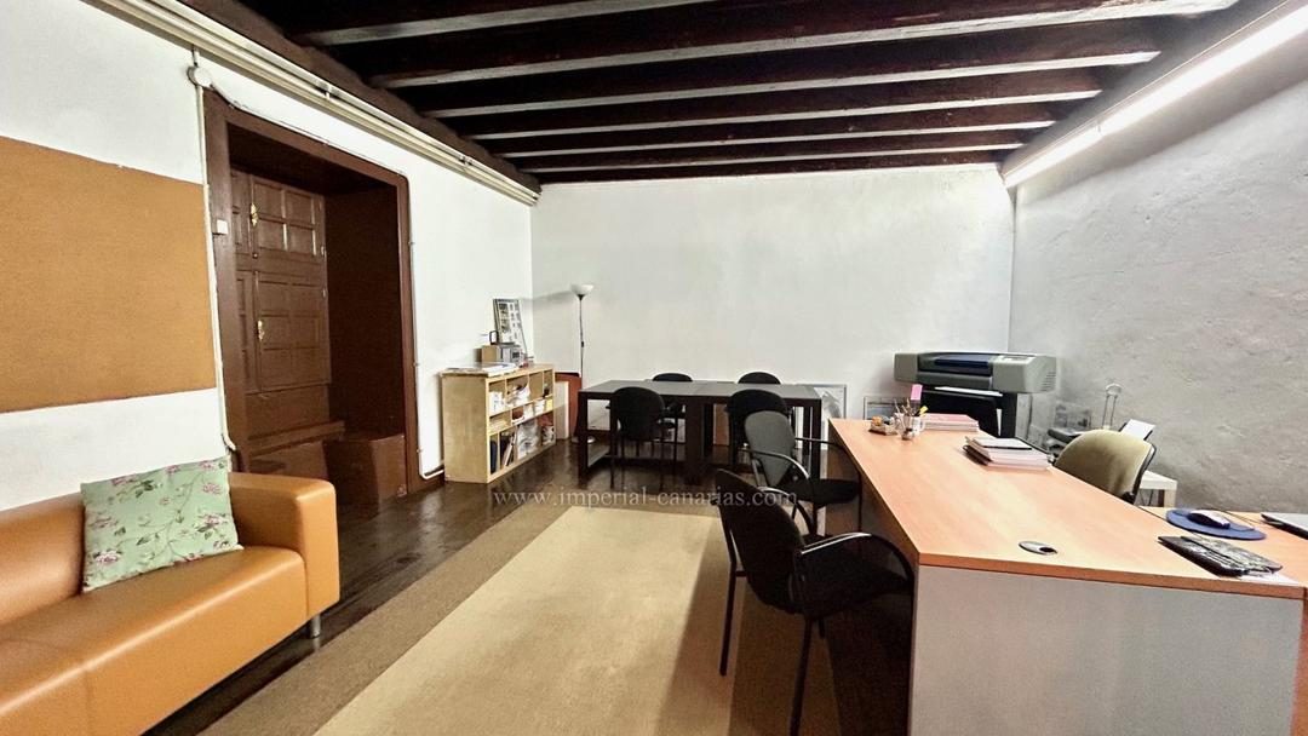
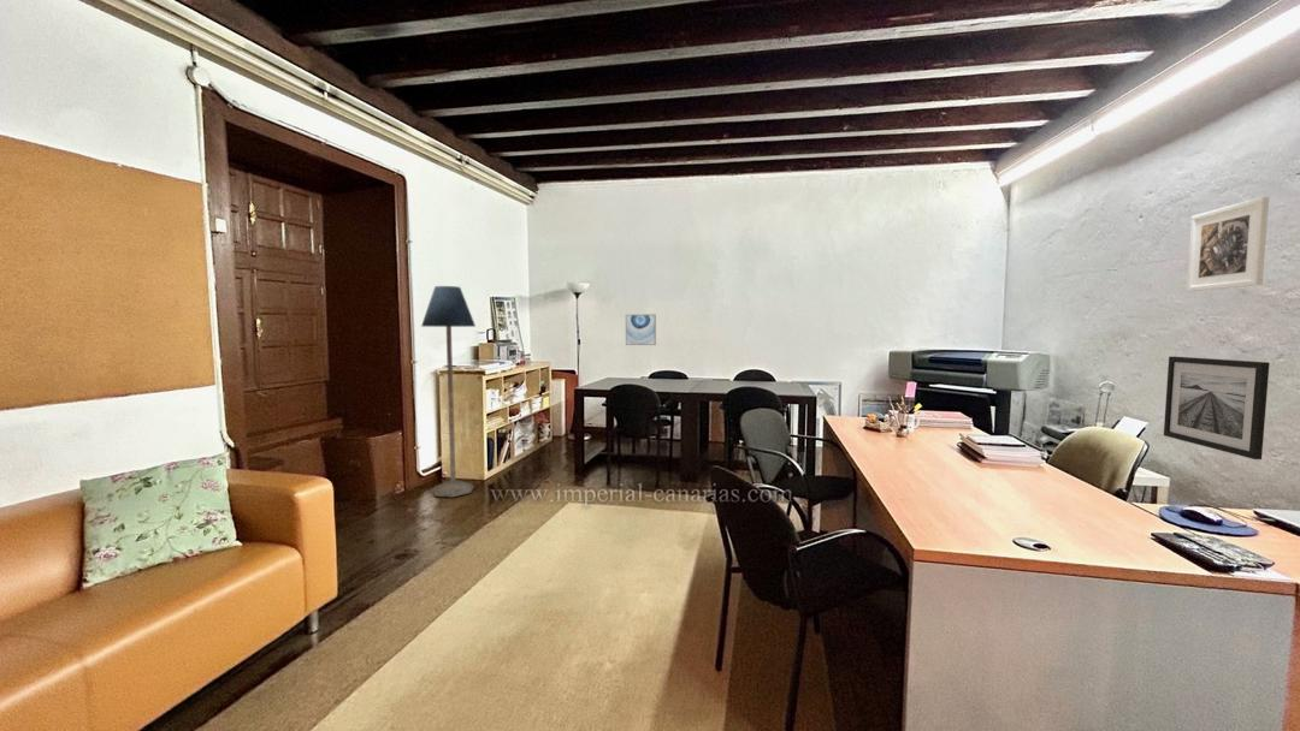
+ floor lamp [420,285,477,498]
+ wall art [1163,356,1271,460]
+ wall art [625,313,657,346]
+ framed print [1186,196,1270,292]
